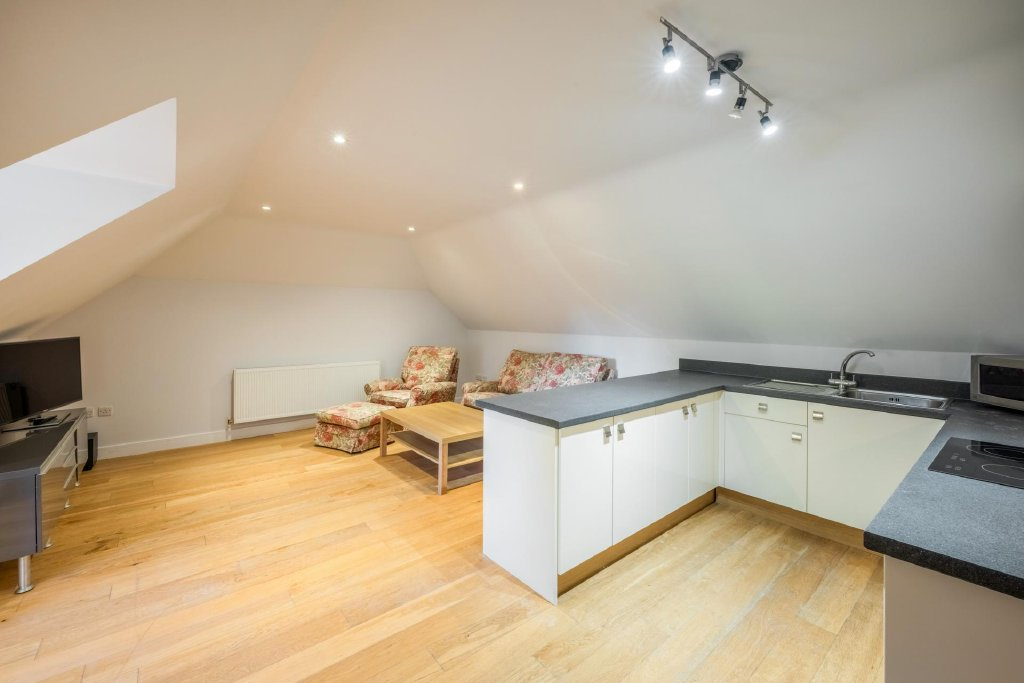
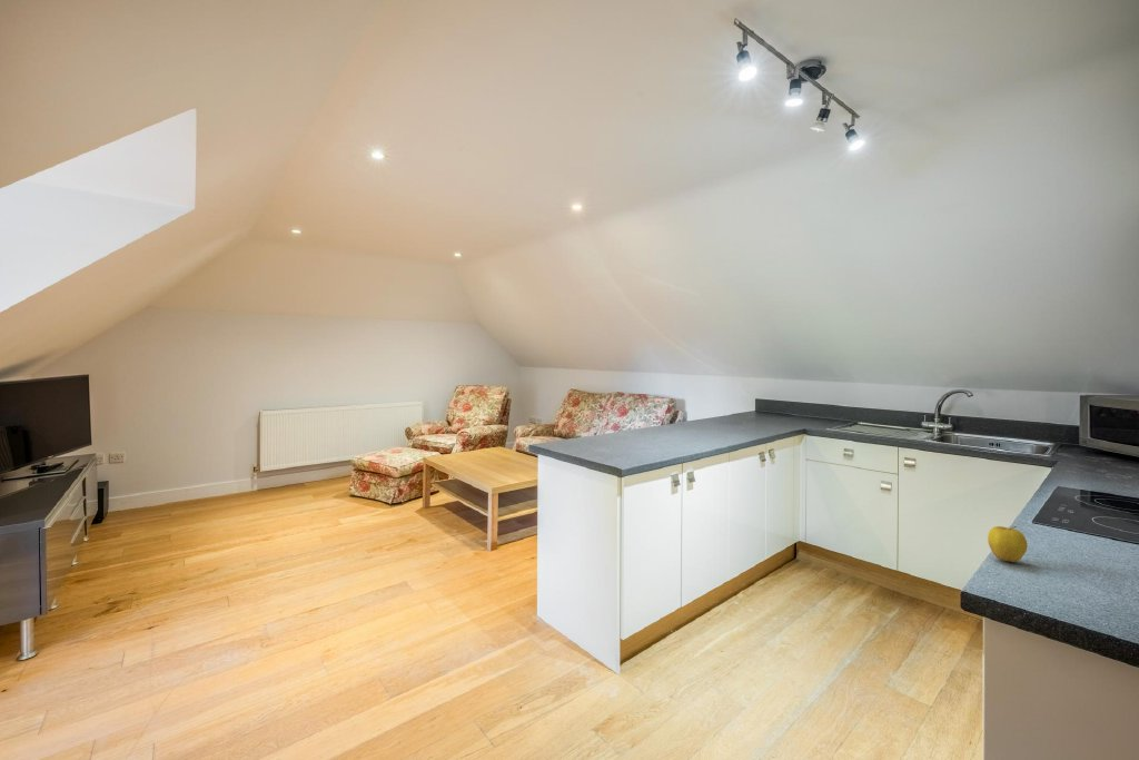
+ apple [987,525,1028,563]
